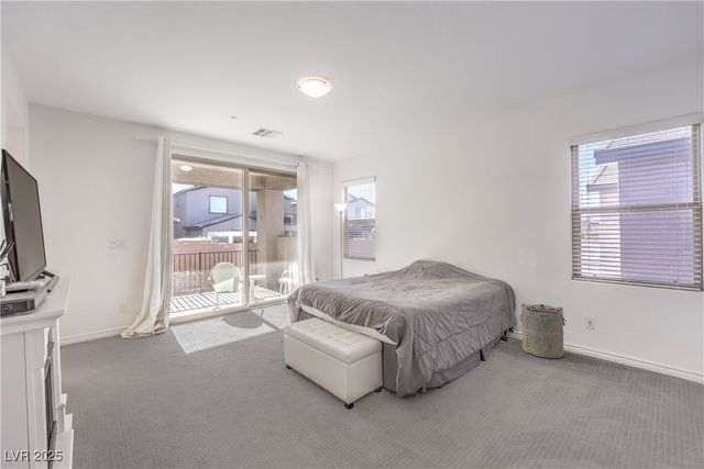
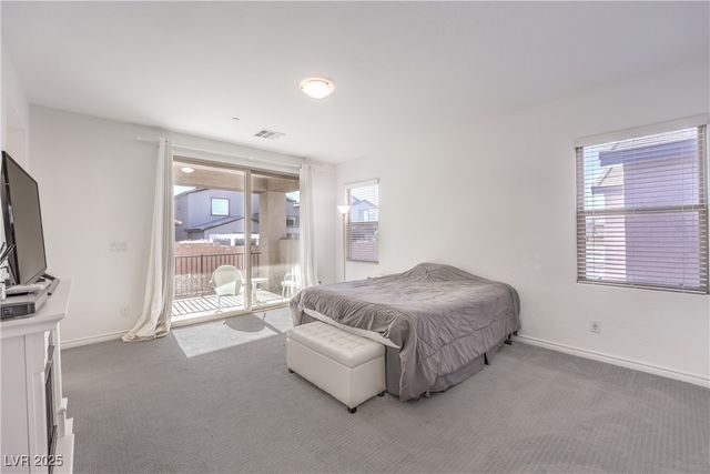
- laundry hamper [519,302,568,359]
